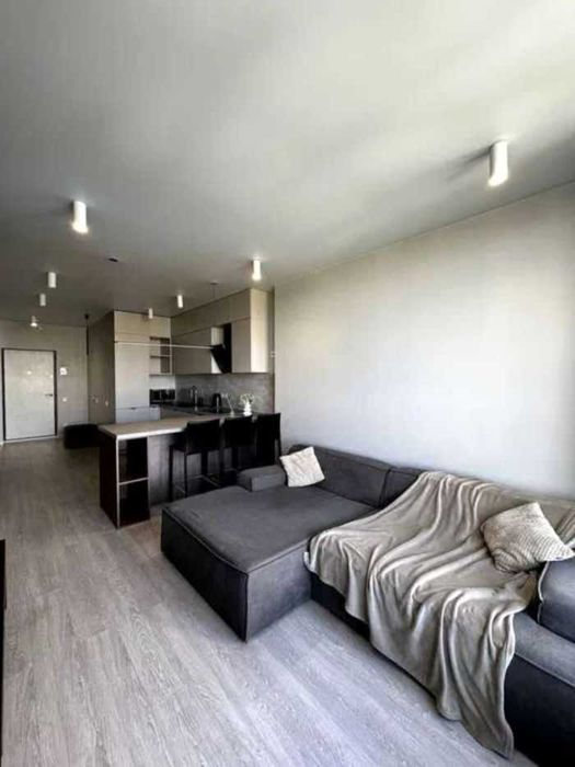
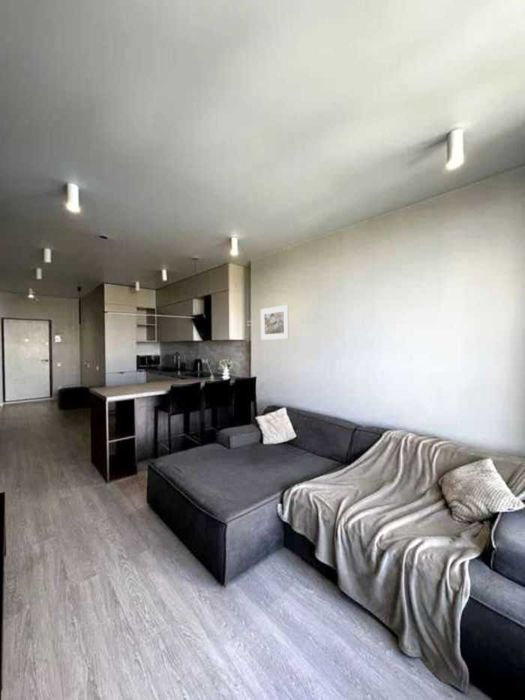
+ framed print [260,304,290,341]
